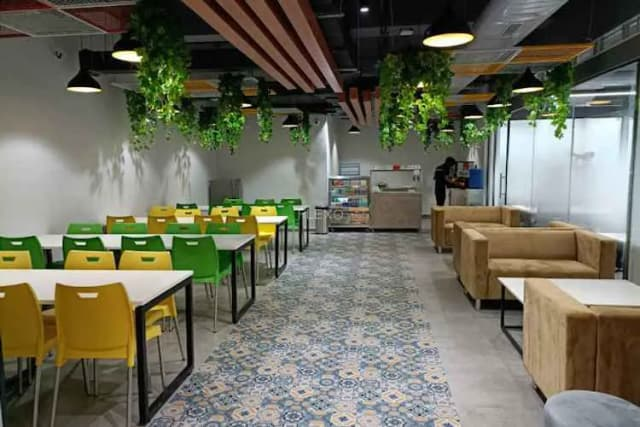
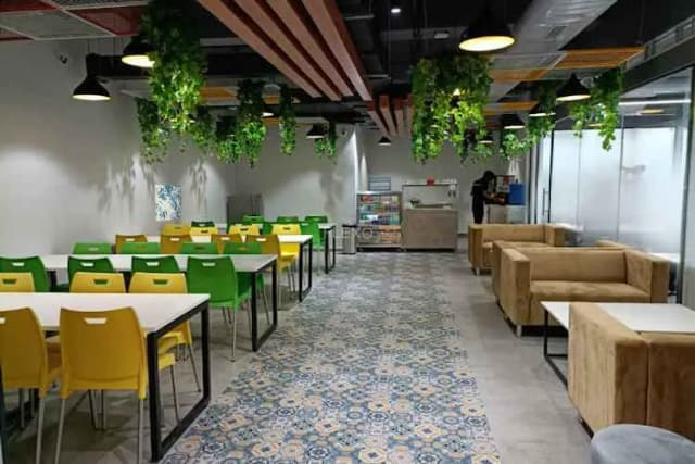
+ wall art [154,184,182,223]
